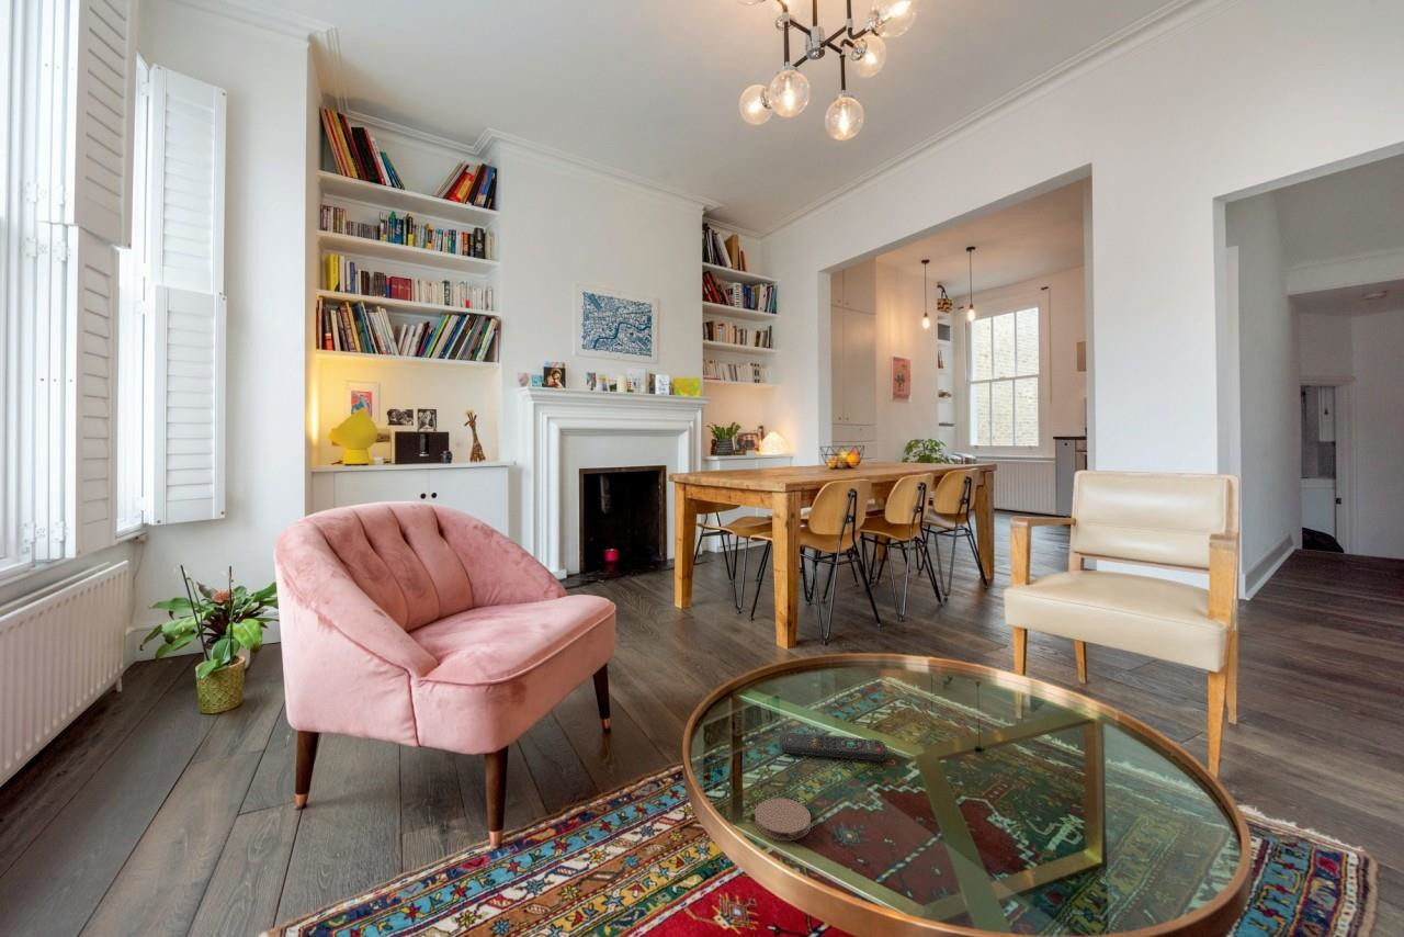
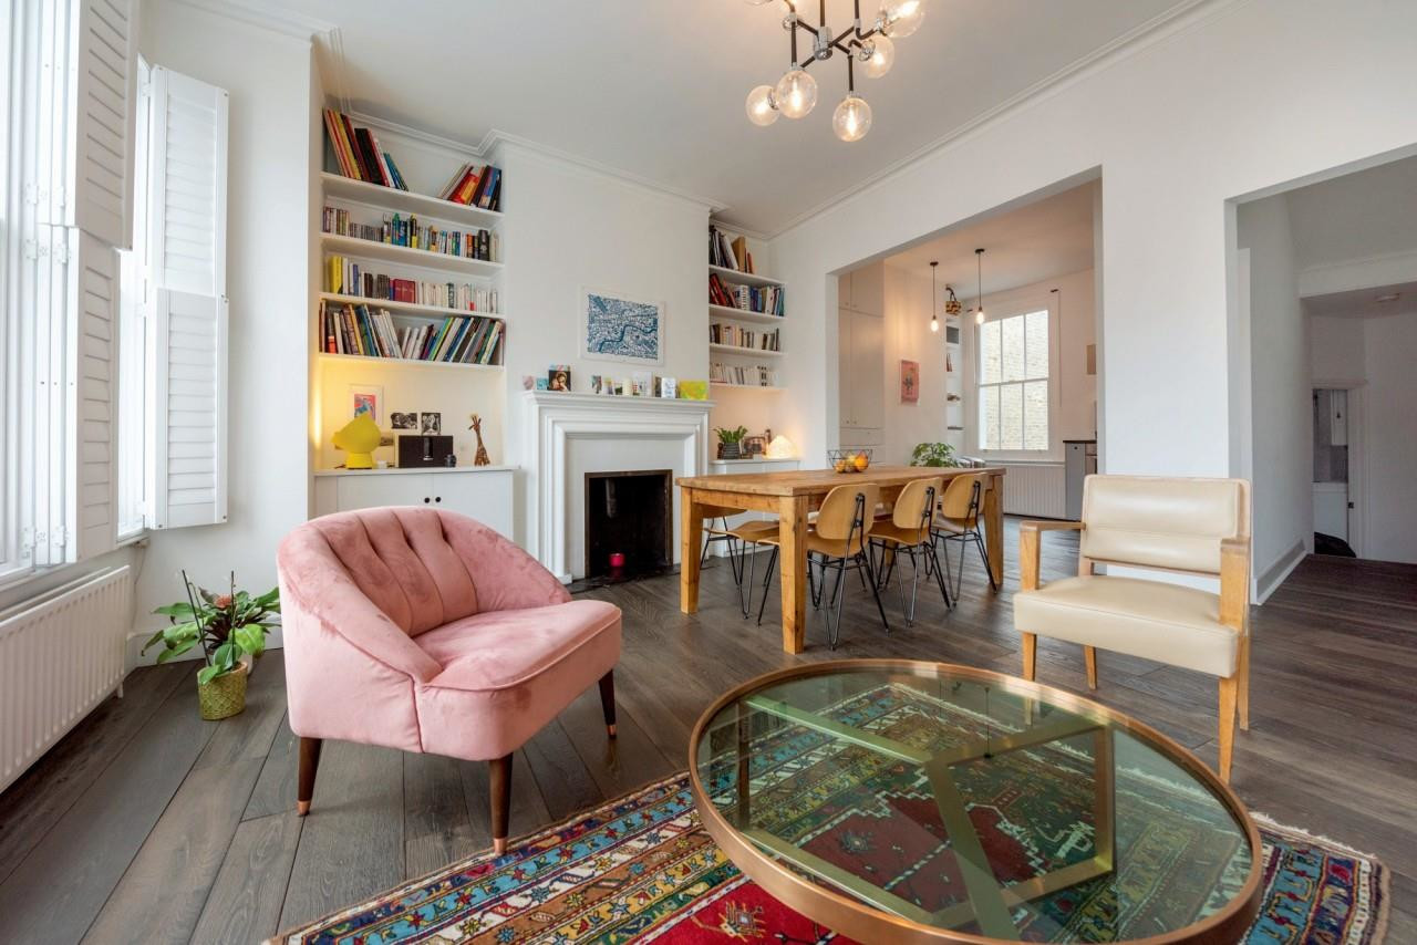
- coaster [754,797,812,842]
- remote control [778,731,888,763]
